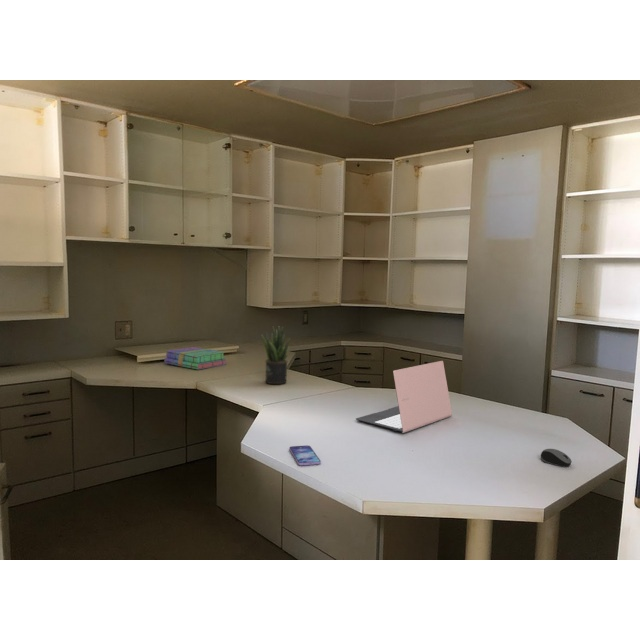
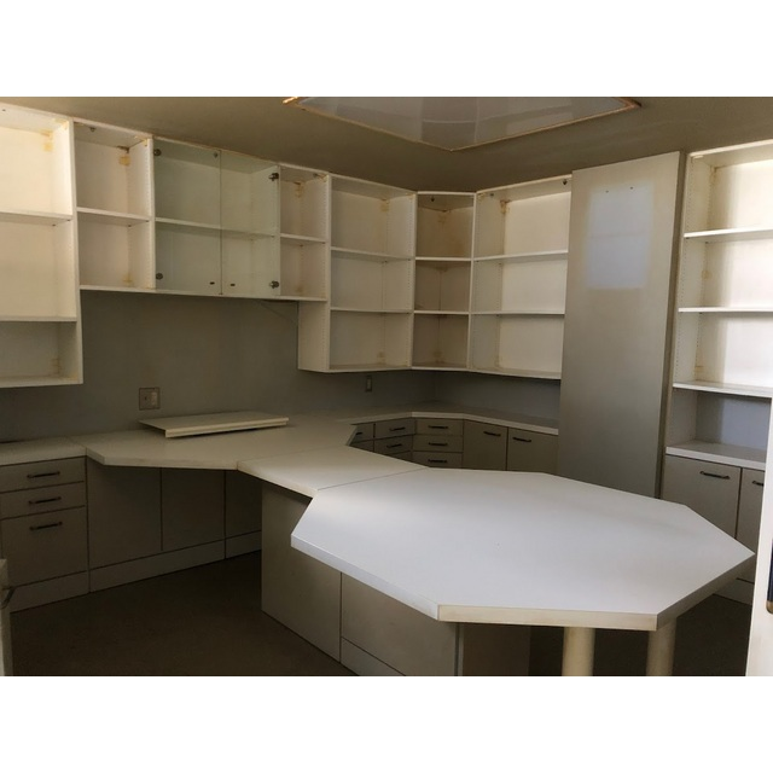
- computer mouse [540,448,573,468]
- potted plant [261,326,291,385]
- smartphone [288,444,322,466]
- laptop [355,360,453,434]
- books [163,346,227,371]
